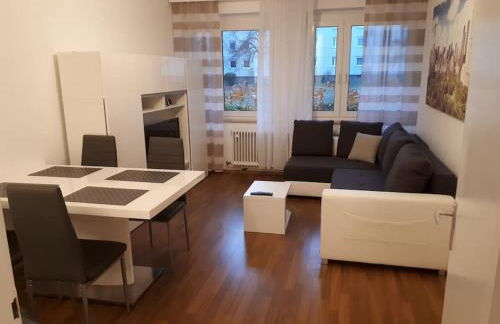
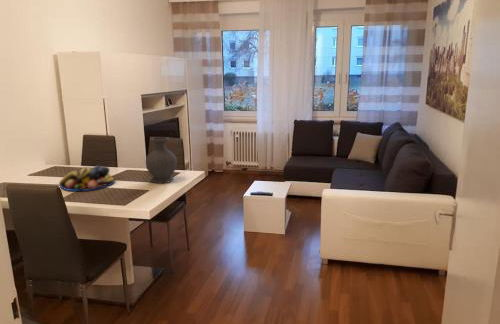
+ vase [145,136,178,184]
+ fruit bowl [58,164,116,192]
